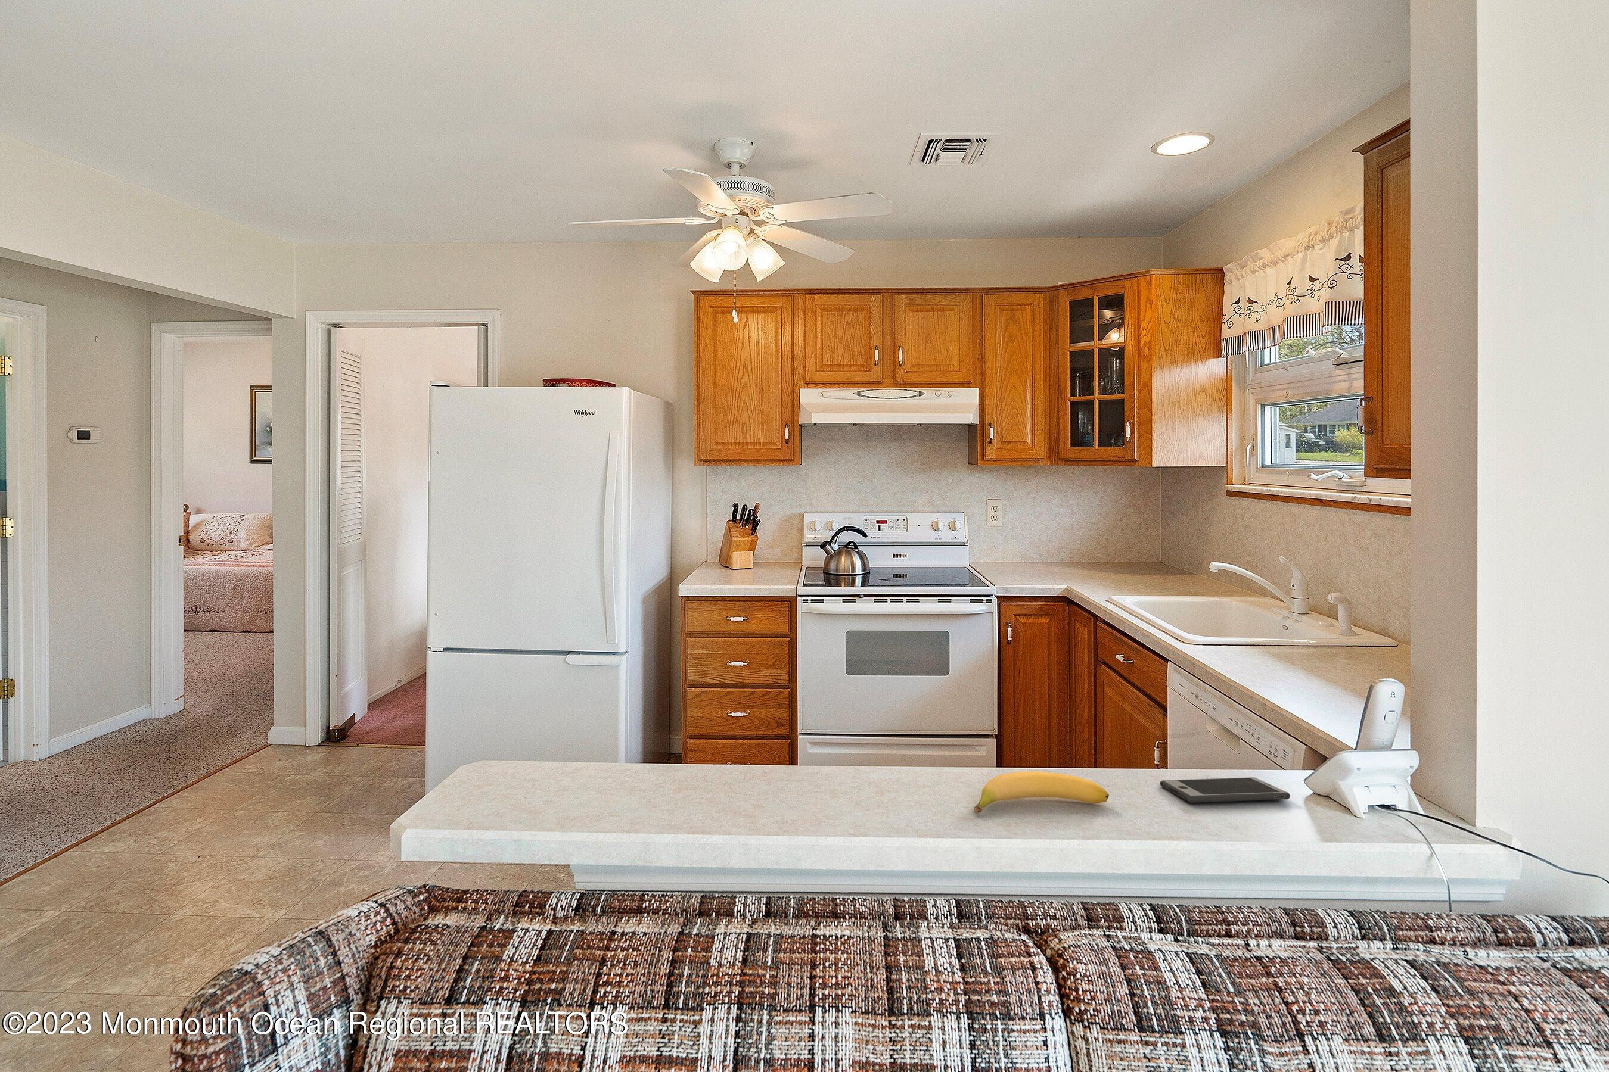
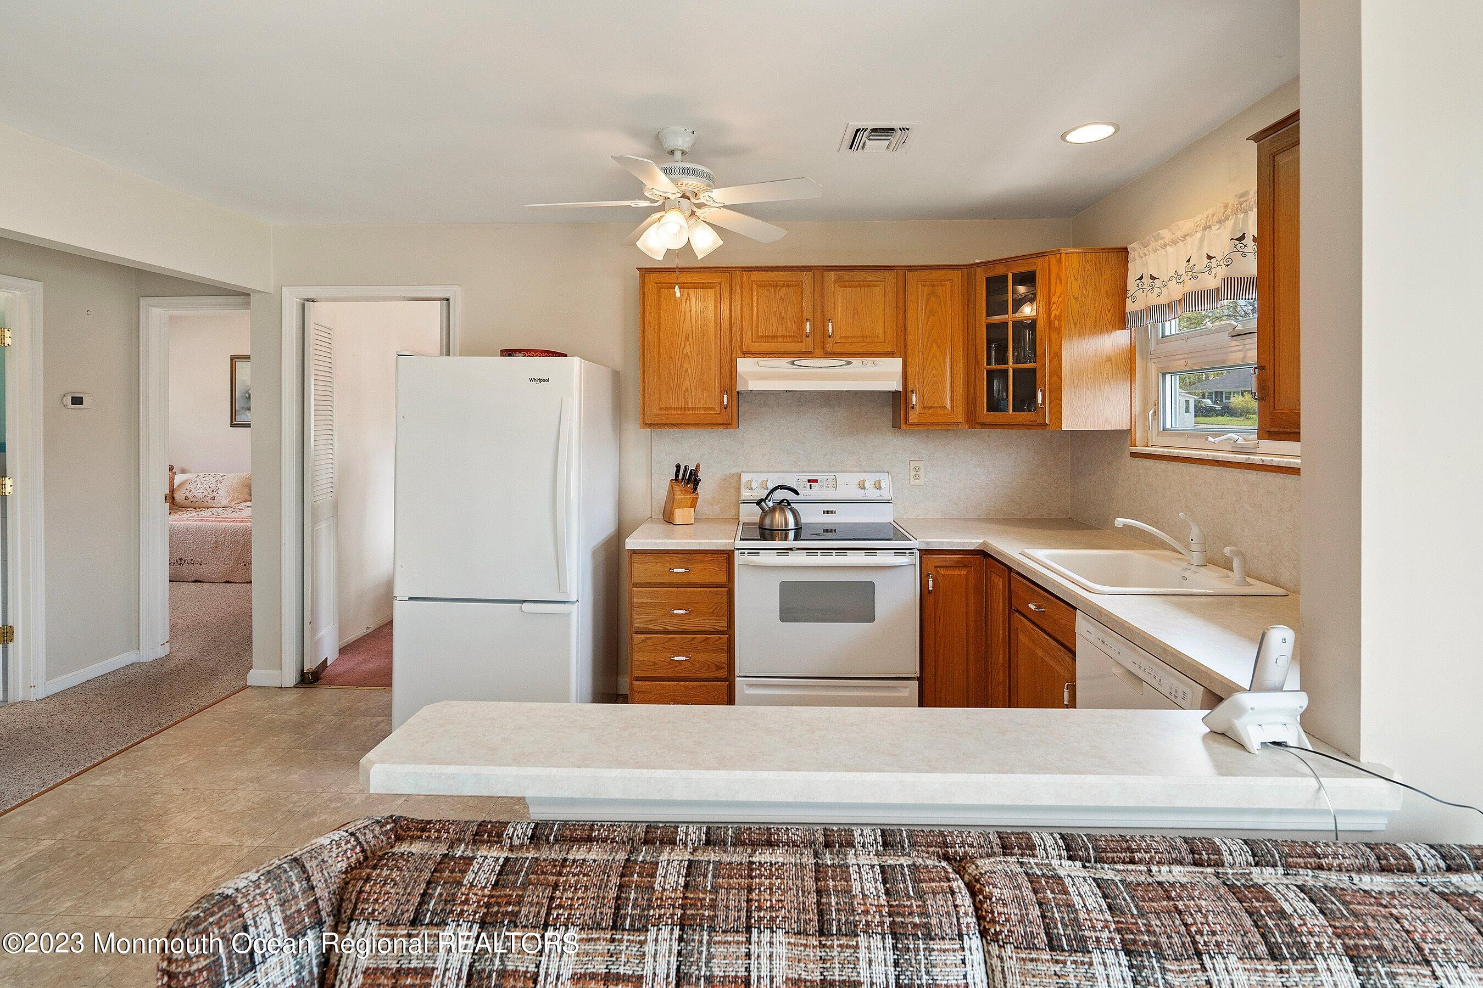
- smartphone [1159,776,1291,804]
- banana [973,770,1110,814]
